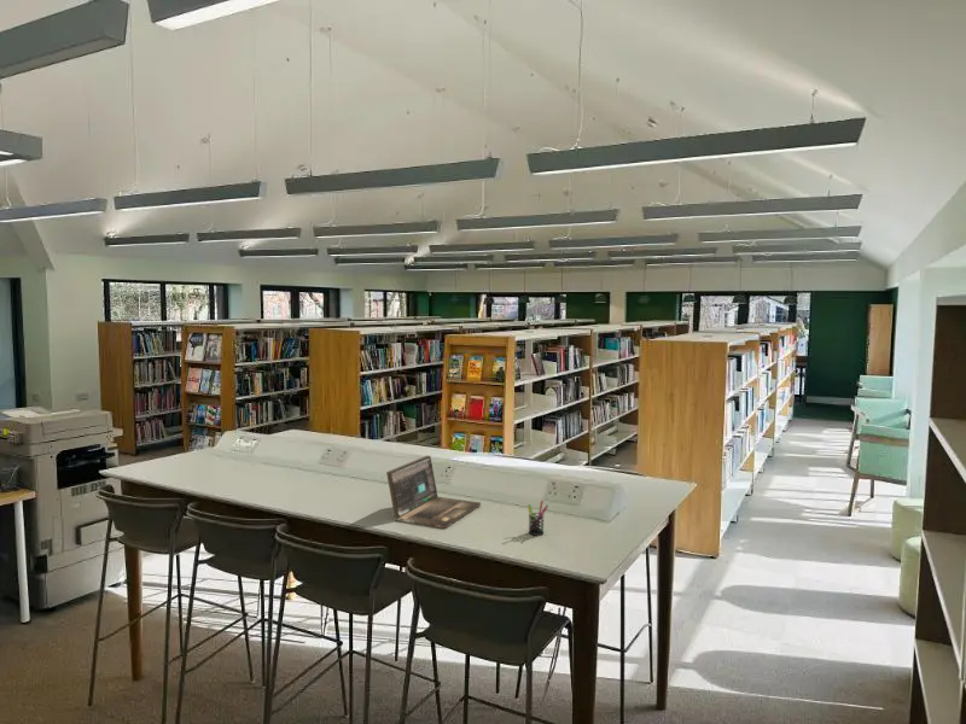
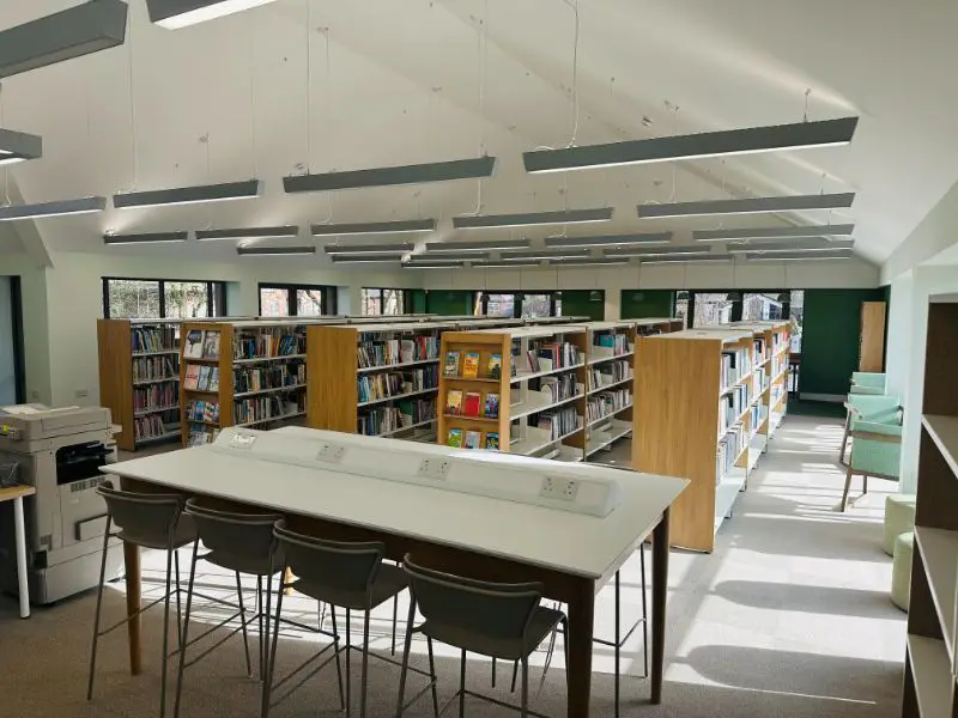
- pen holder [526,500,549,537]
- laptop [385,455,482,530]
